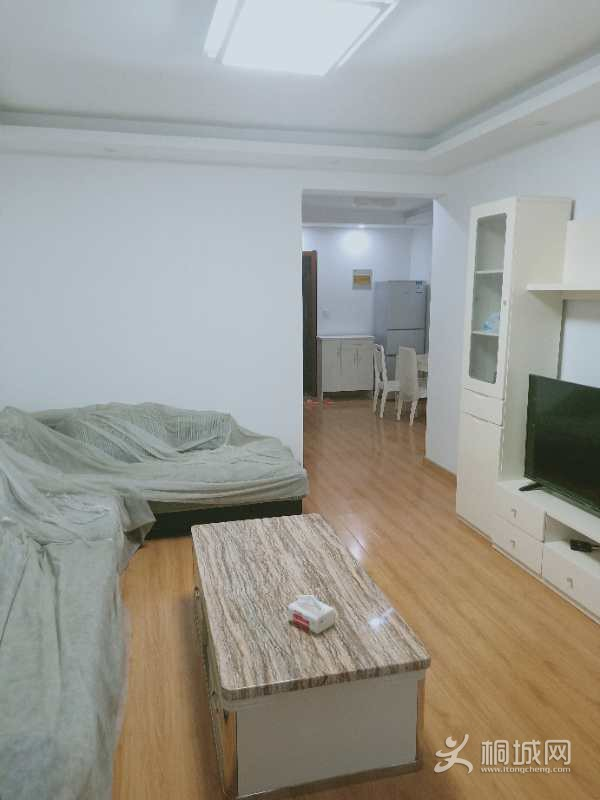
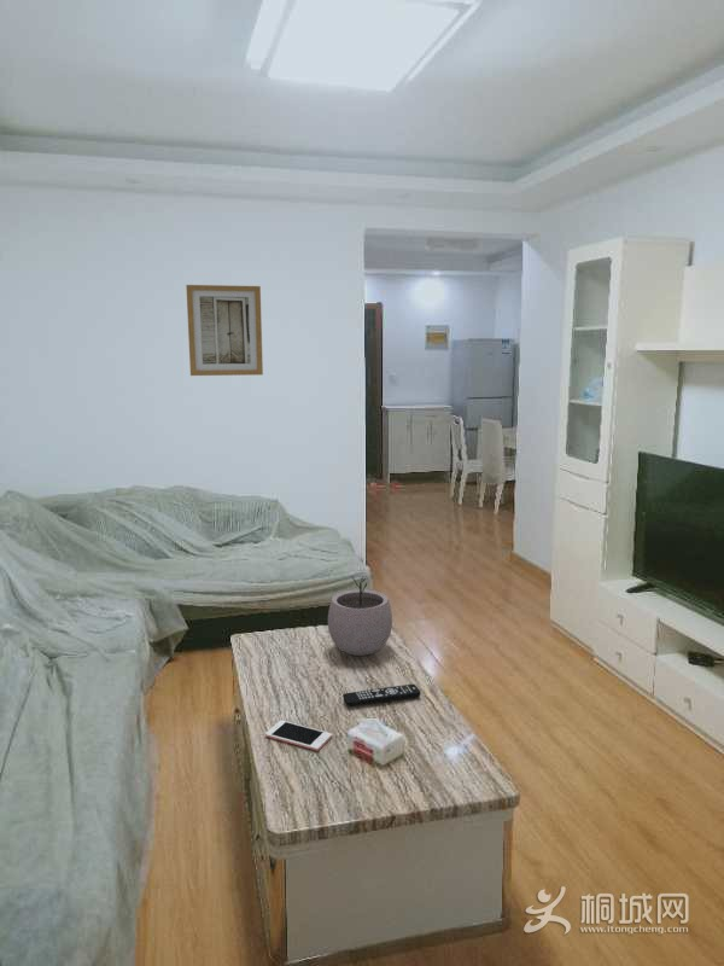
+ cell phone [264,720,333,752]
+ plant pot [327,576,393,657]
+ wall art [185,284,264,377]
+ remote control [341,683,422,708]
